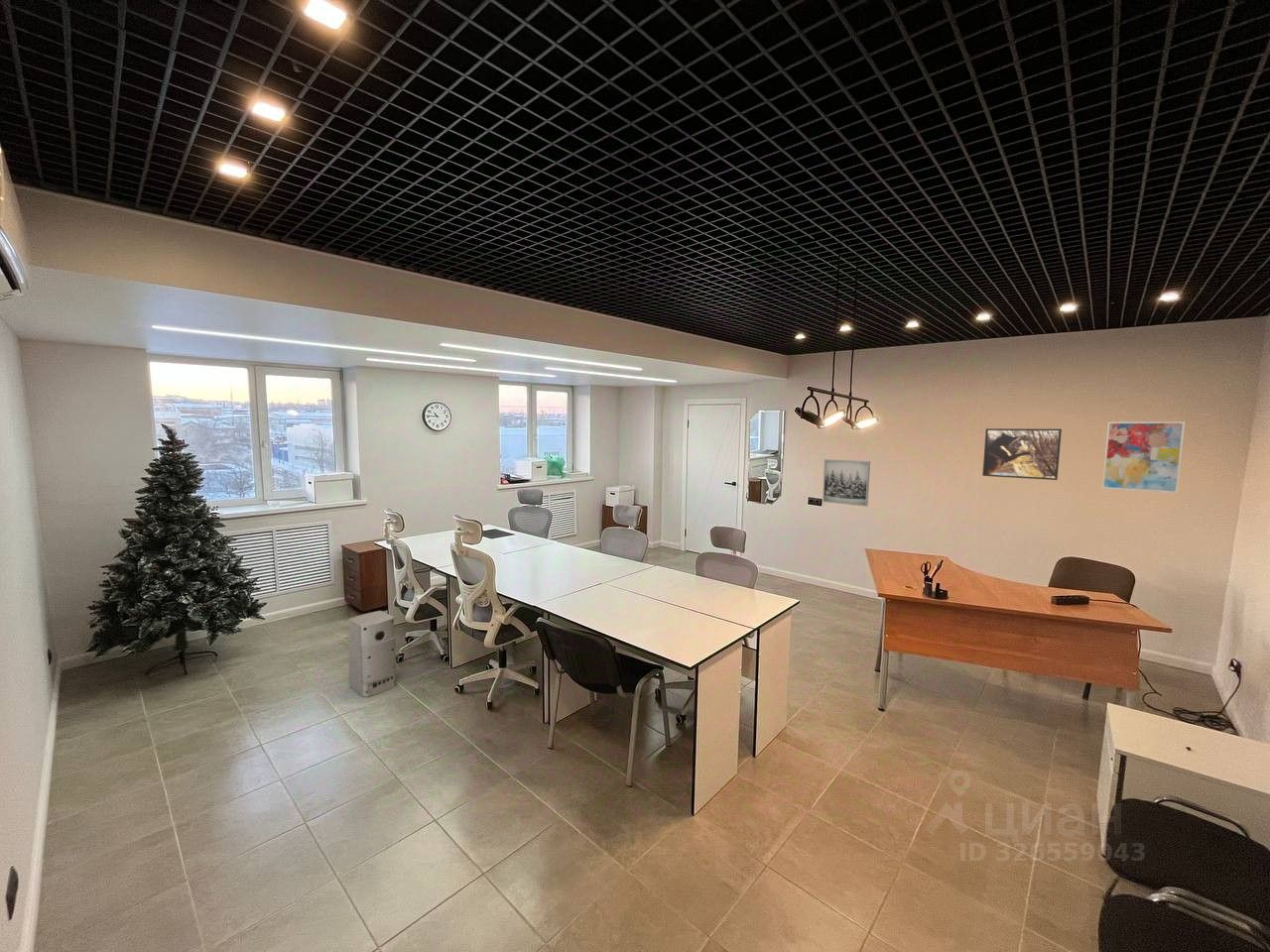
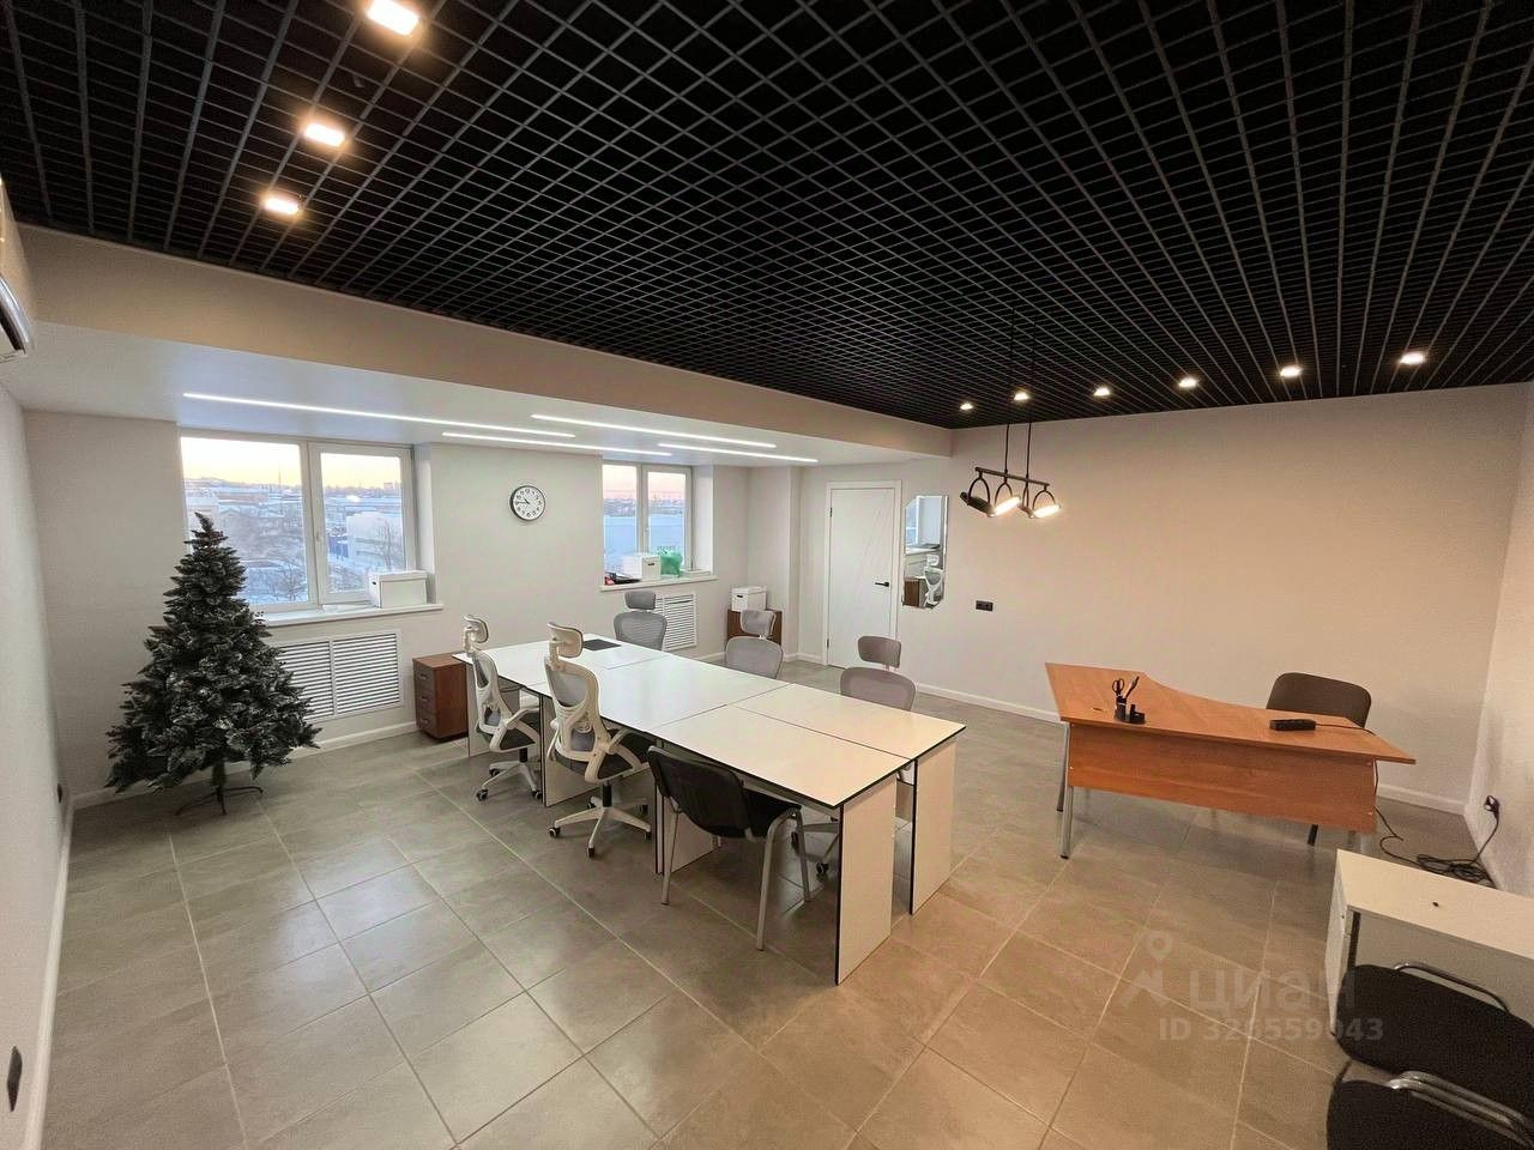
- air purifier [347,610,397,697]
- wall art [1101,420,1186,494]
- wall art [822,458,871,508]
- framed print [981,427,1063,481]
